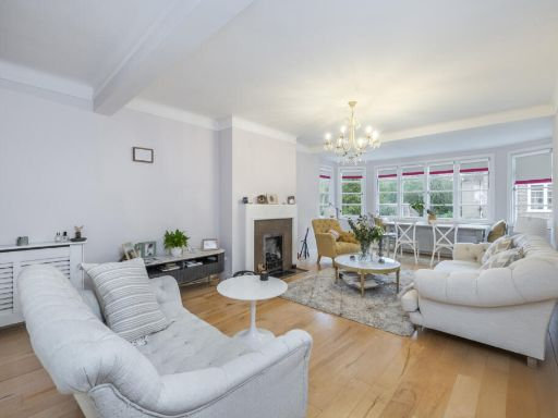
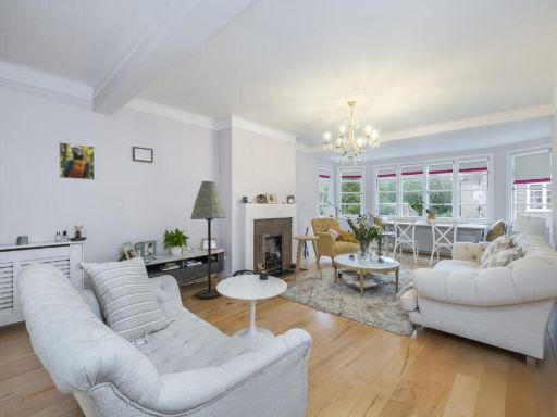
+ side table [292,235,324,281]
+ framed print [58,141,96,181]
+ floor lamp [189,180,228,300]
